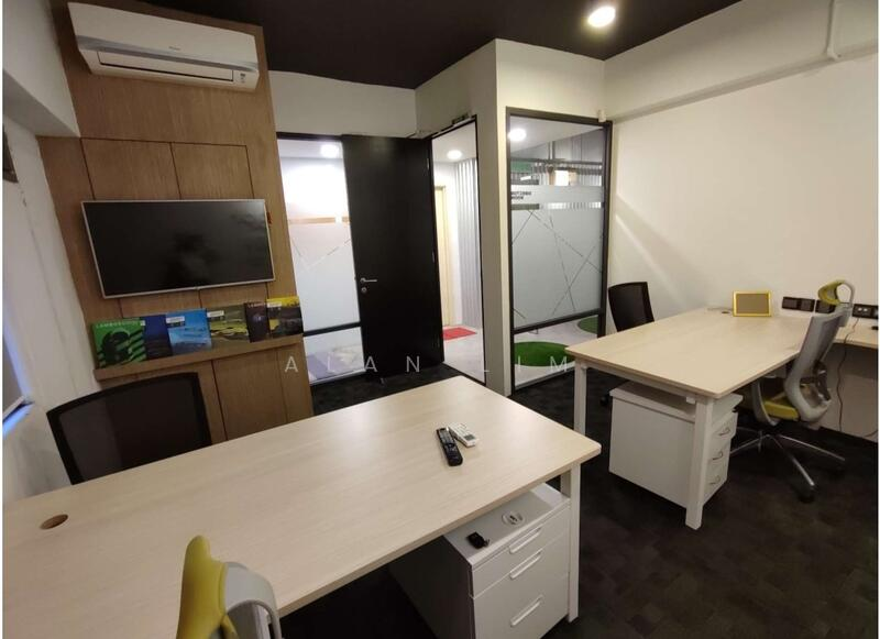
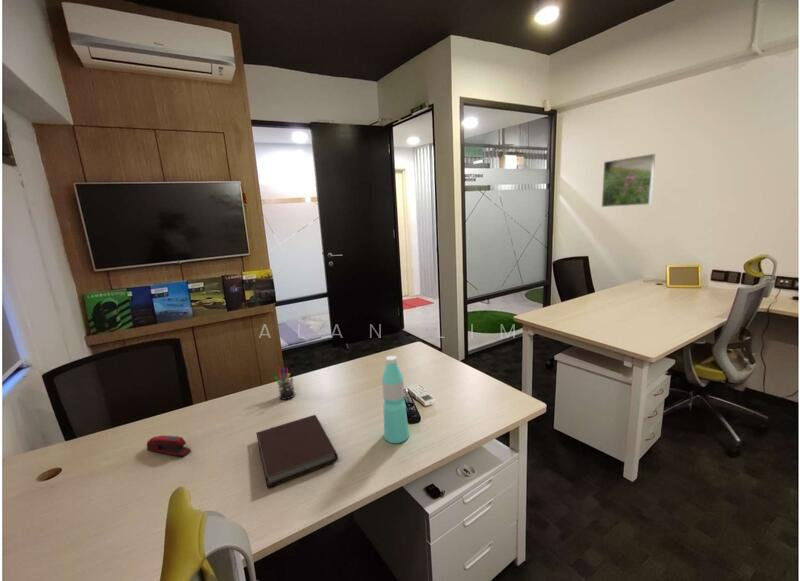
+ notebook [255,414,339,489]
+ stapler [146,435,192,457]
+ water bottle [381,355,410,444]
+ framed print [601,153,656,208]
+ pen holder [273,366,296,401]
